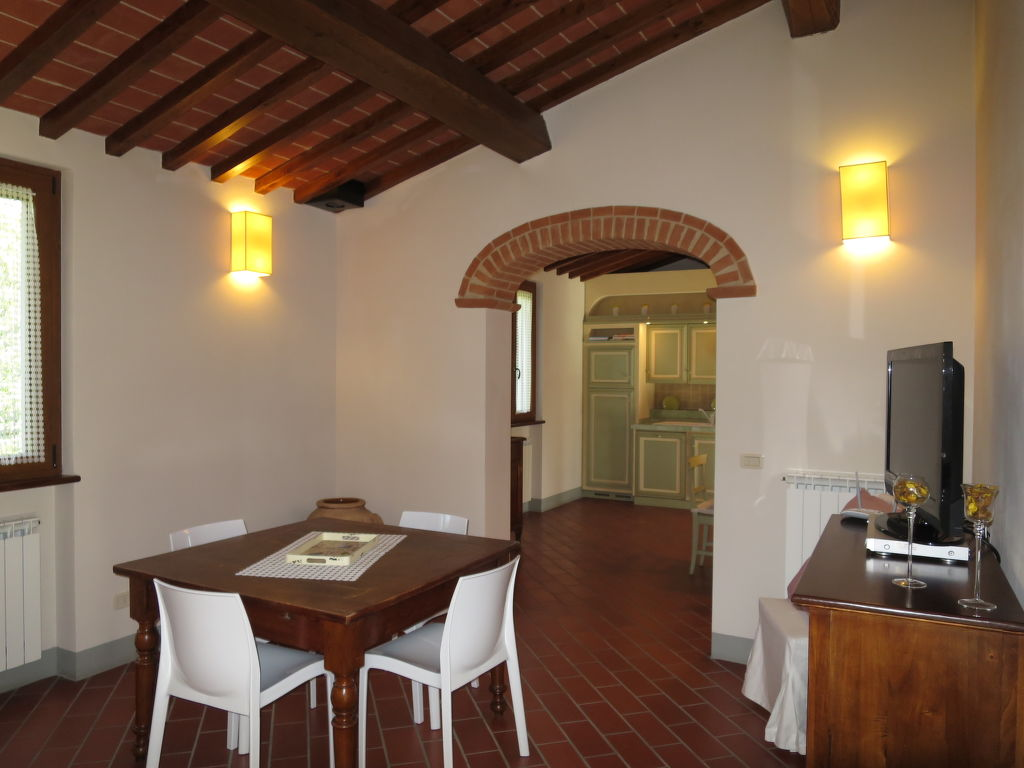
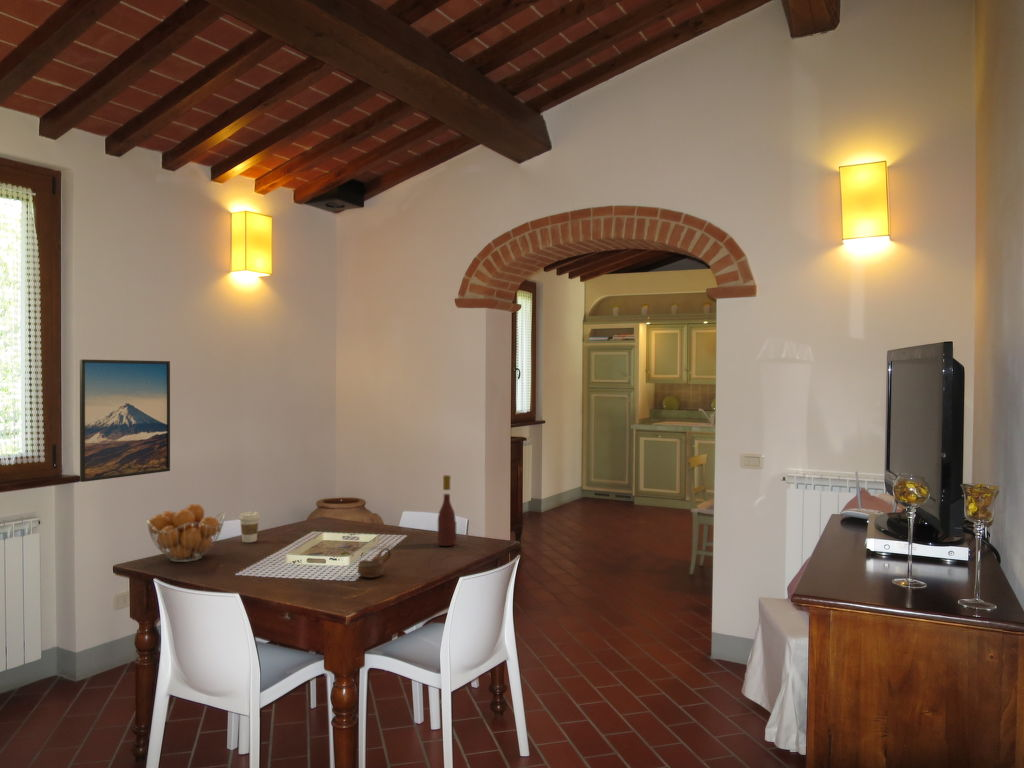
+ coffee cup [238,511,261,543]
+ wine bottle [437,474,457,547]
+ fruit basket [146,503,226,563]
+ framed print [79,358,171,483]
+ cup [357,547,392,579]
